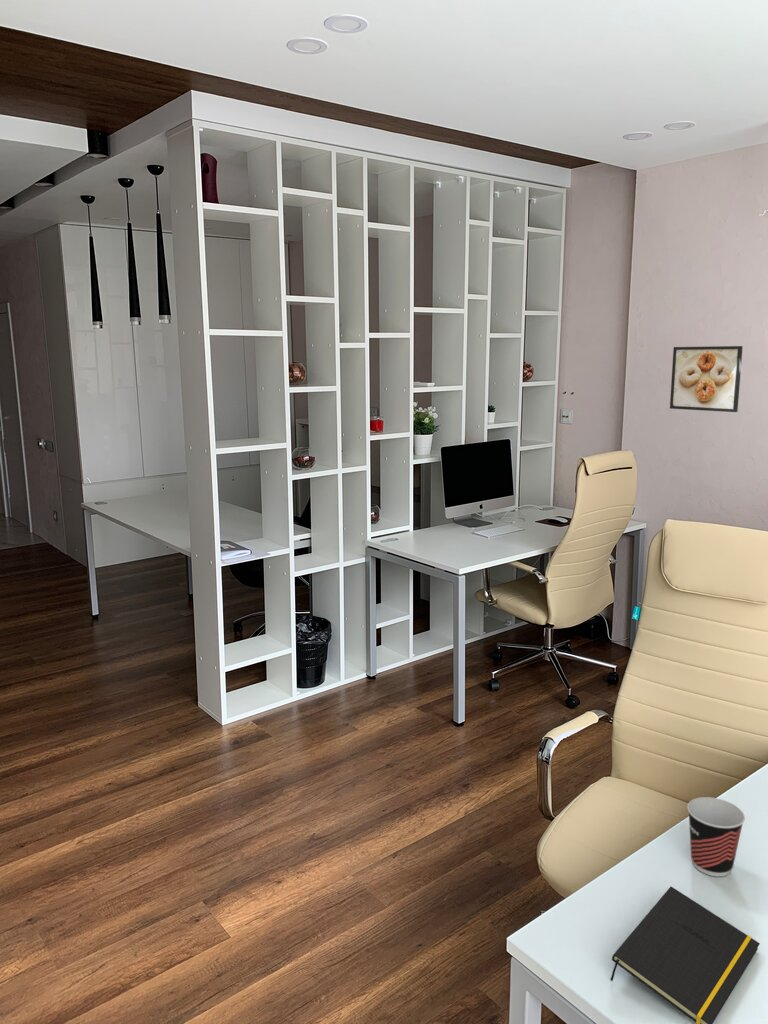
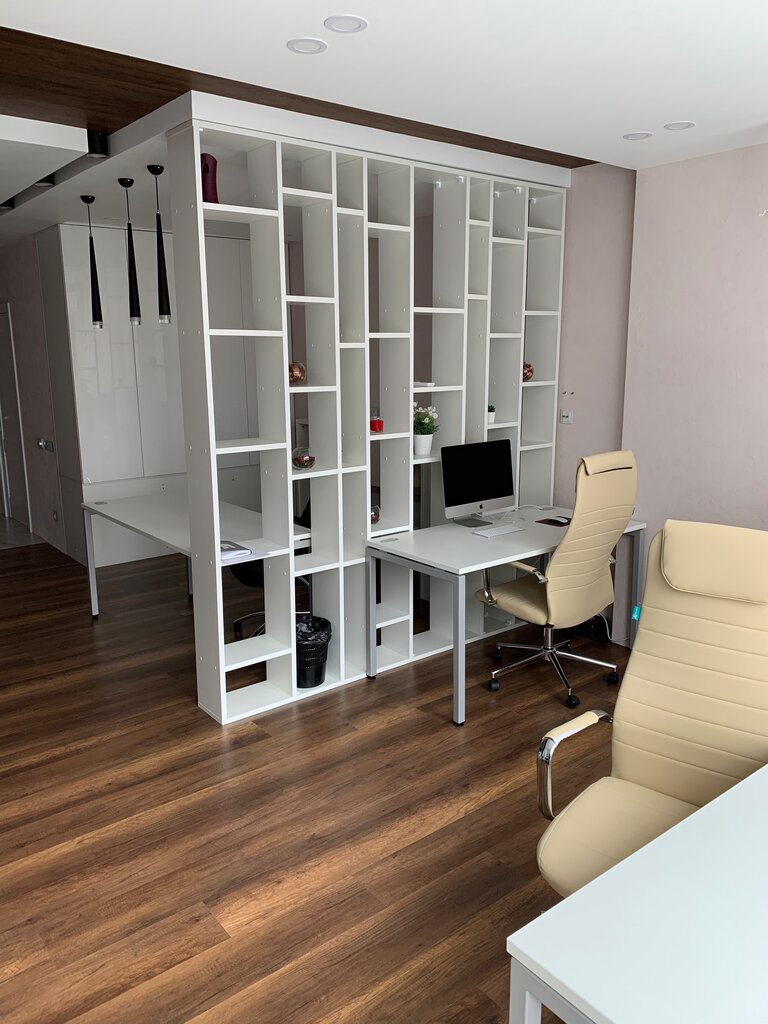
- notepad [609,886,761,1024]
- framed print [669,345,744,413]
- cup [686,796,746,877]
